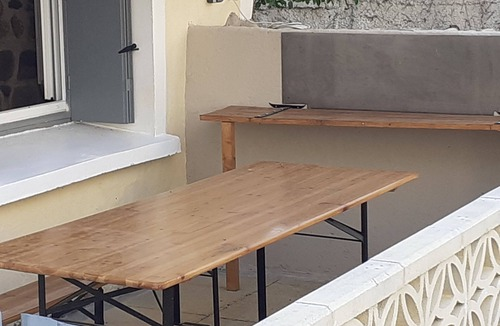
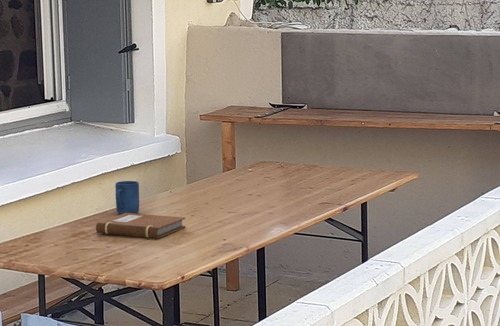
+ notebook [95,213,186,239]
+ mug [114,180,140,215]
